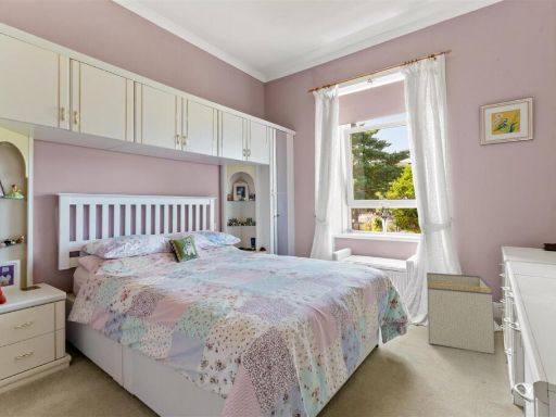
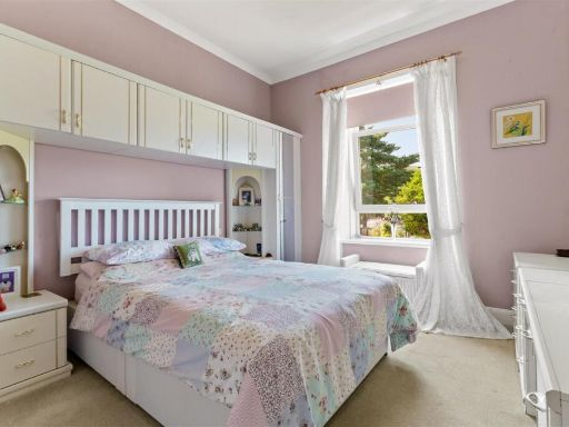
- storage bin [426,271,496,355]
